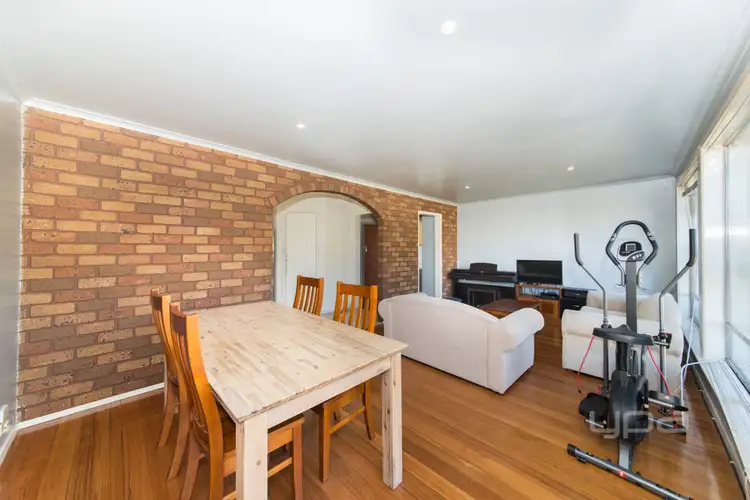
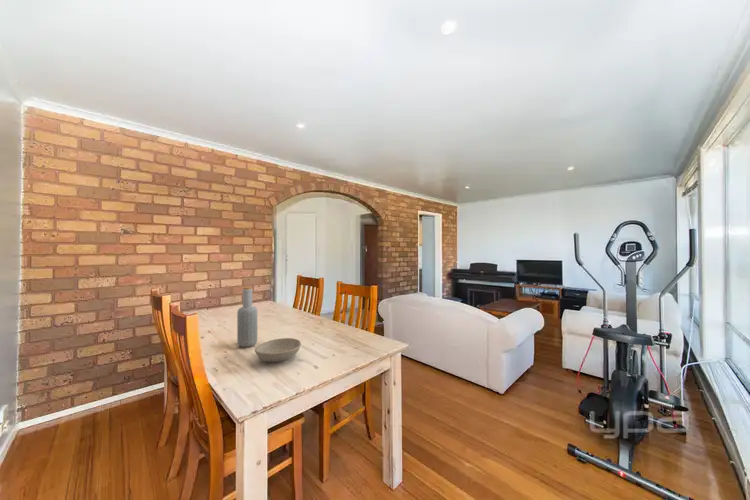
+ bottle [236,286,258,348]
+ bowl [254,337,302,363]
